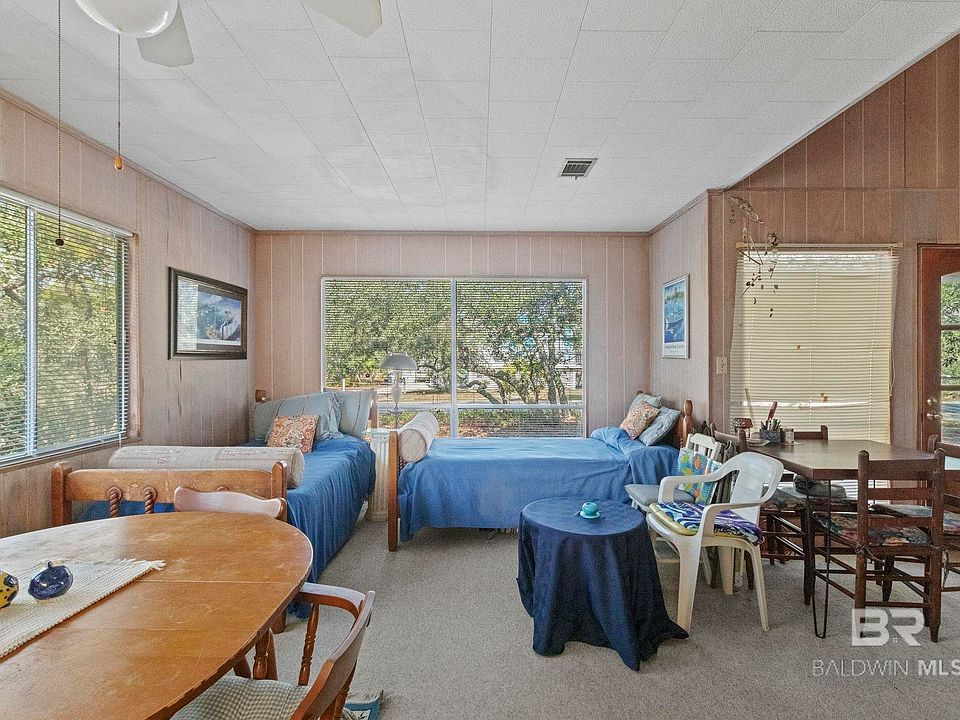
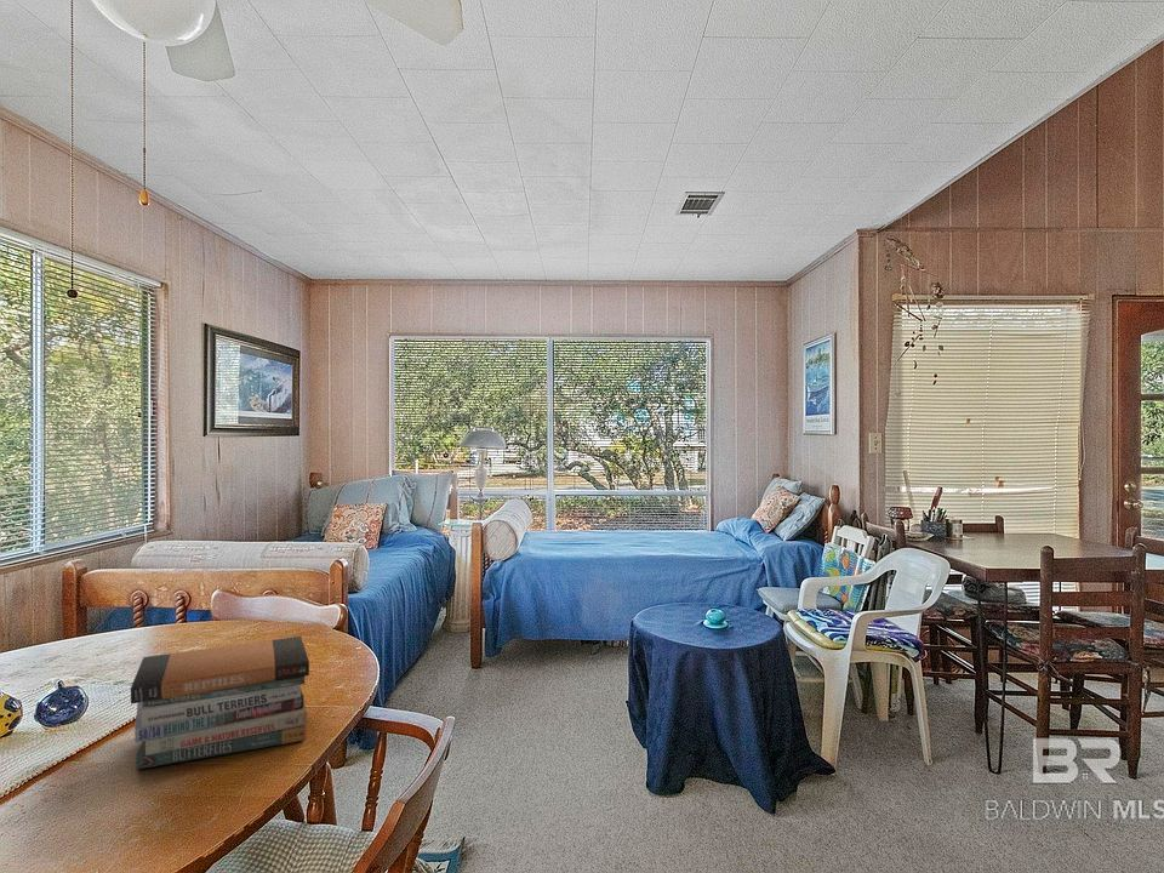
+ book stack [130,635,310,770]
